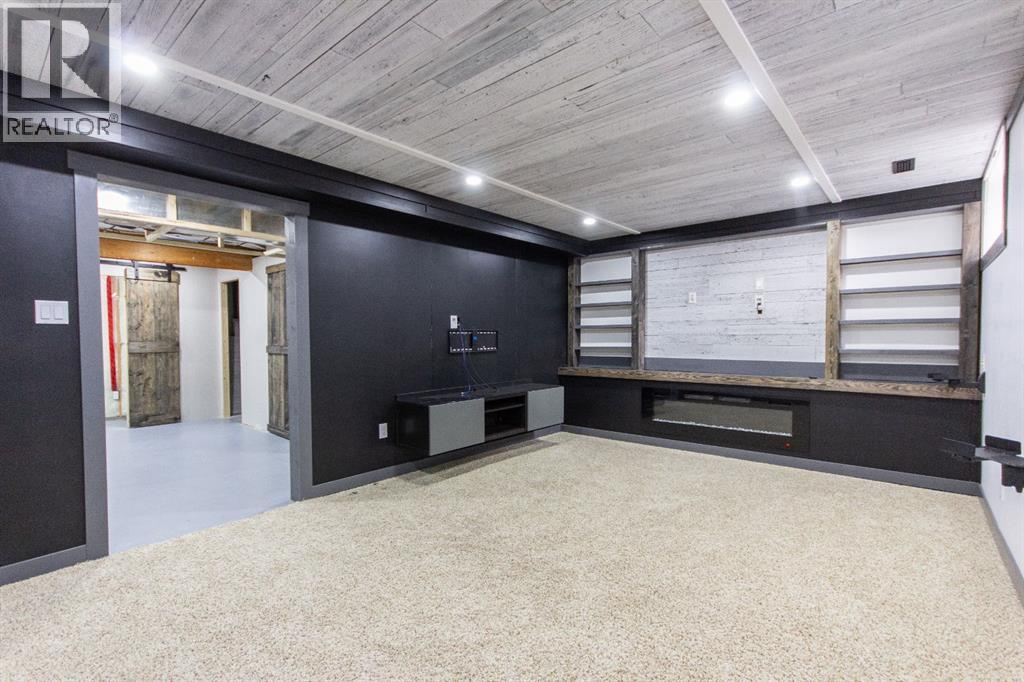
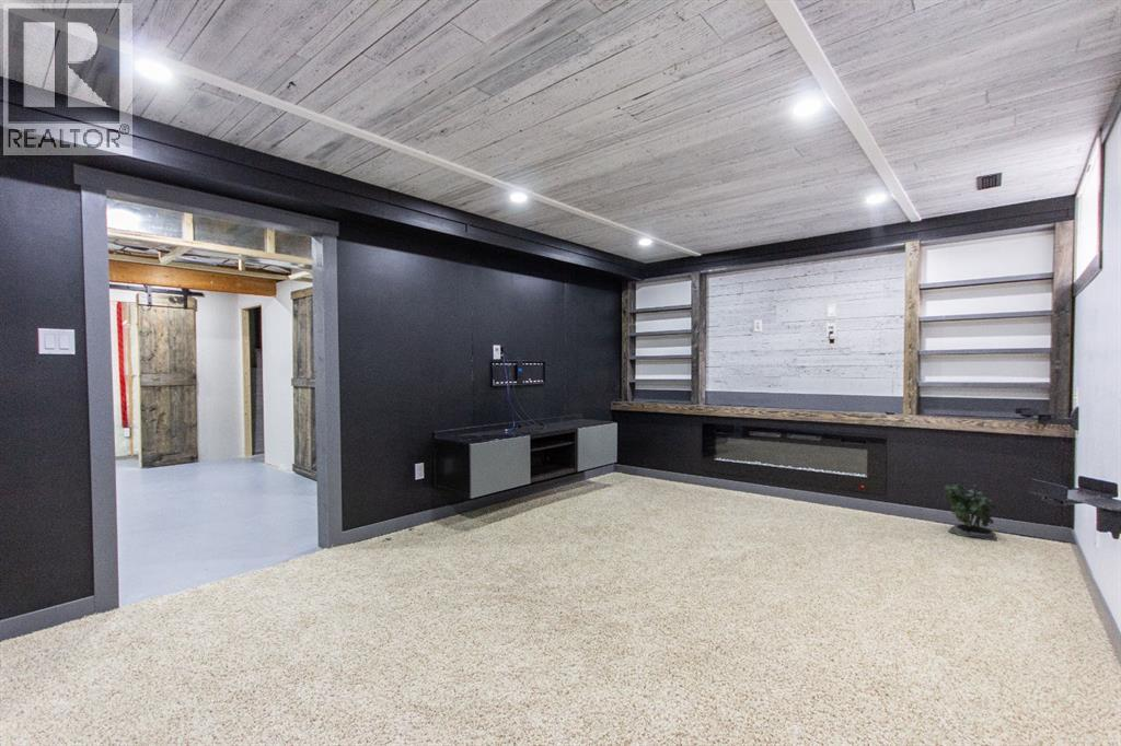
+ potted plant [943,482,998,543]
